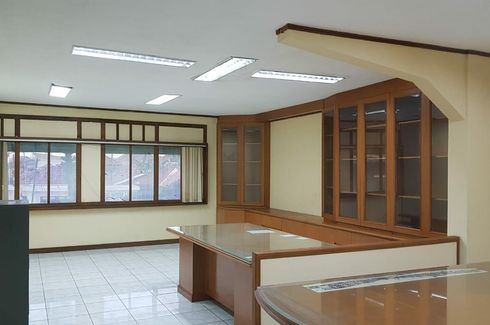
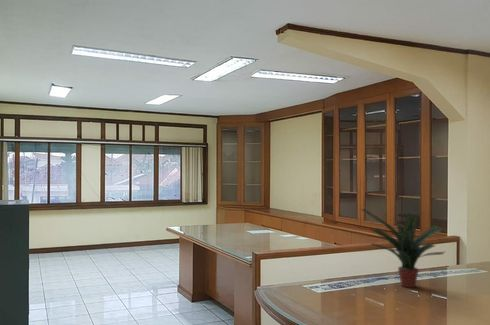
+ potted plant [359,208,446,289]
